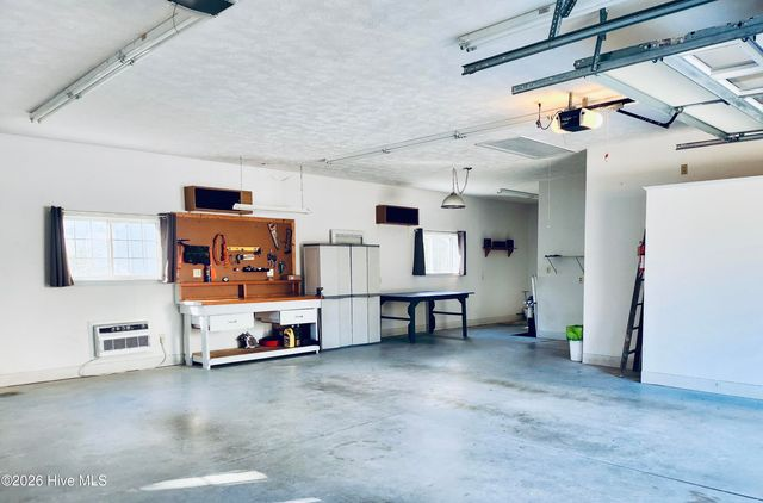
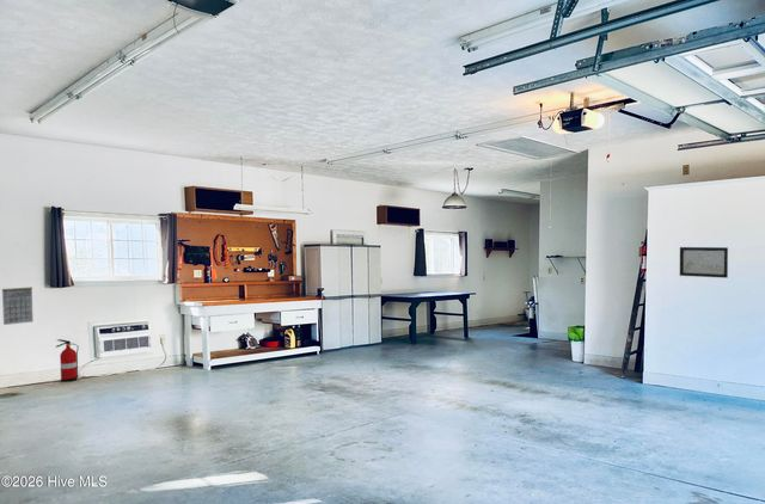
+ fire extinguisher [55,338,80,383]
+ calendar [1,287,35,326]
+ wall art [679,246,729,279]
